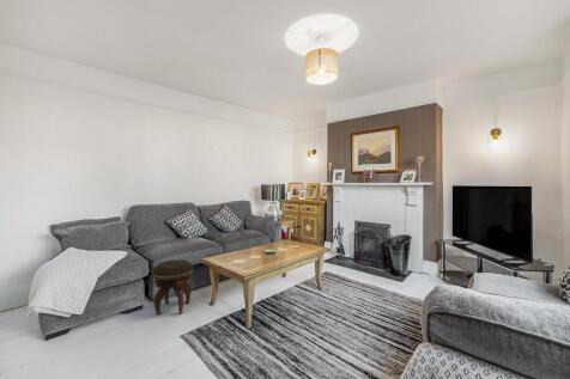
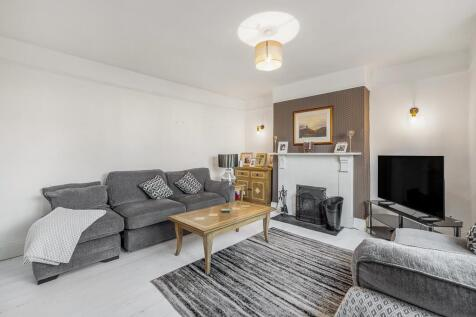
- footstool [151,258,194,316]
